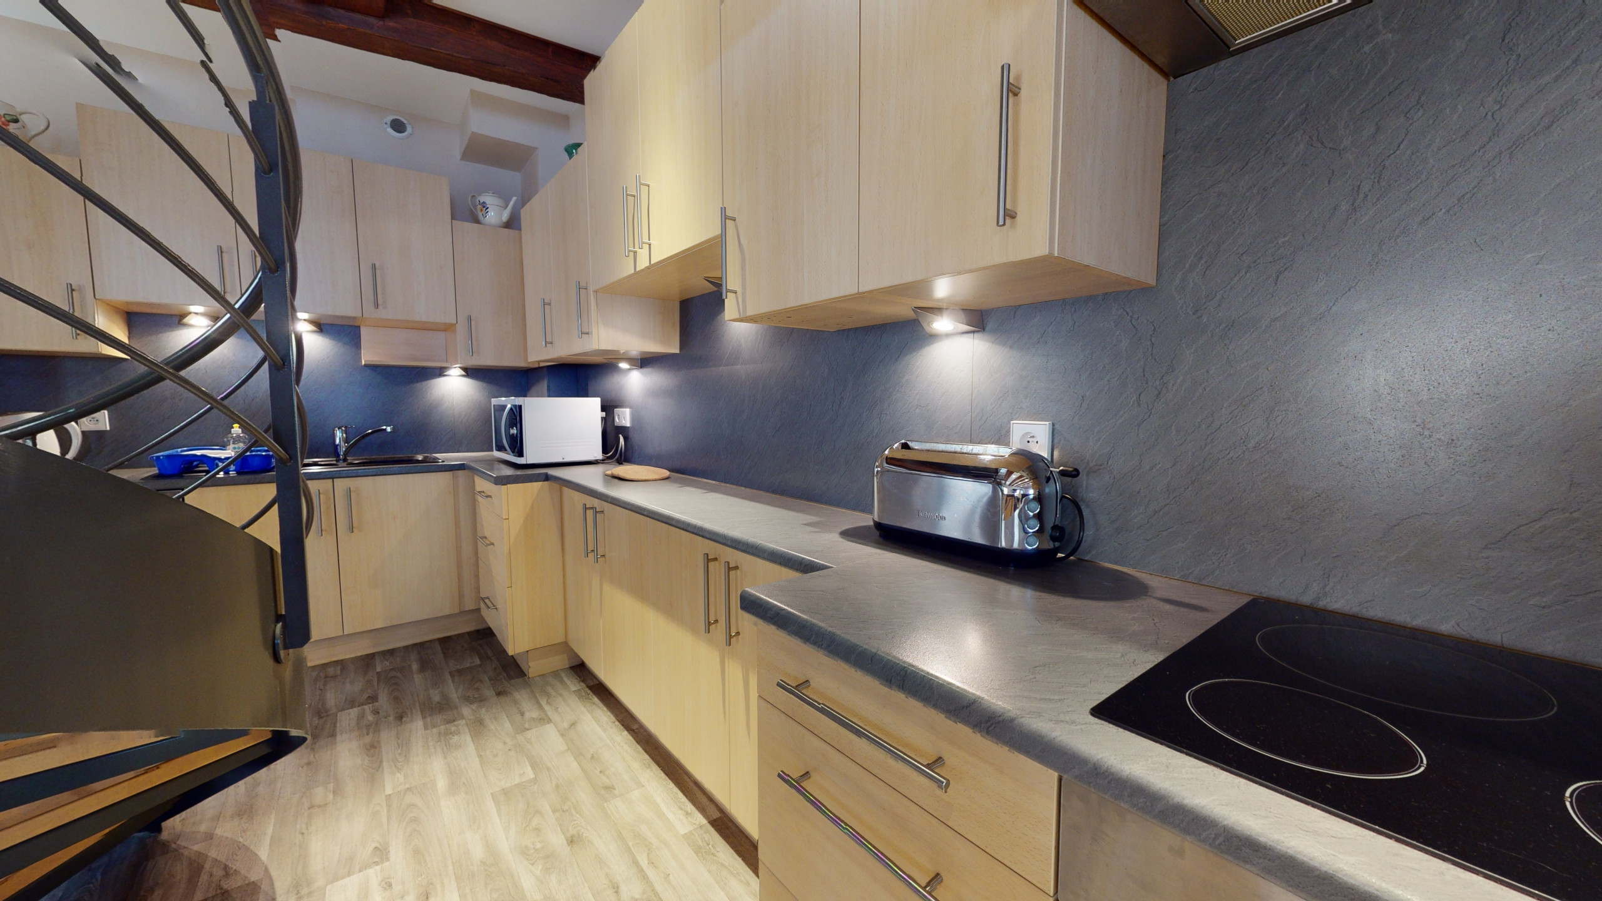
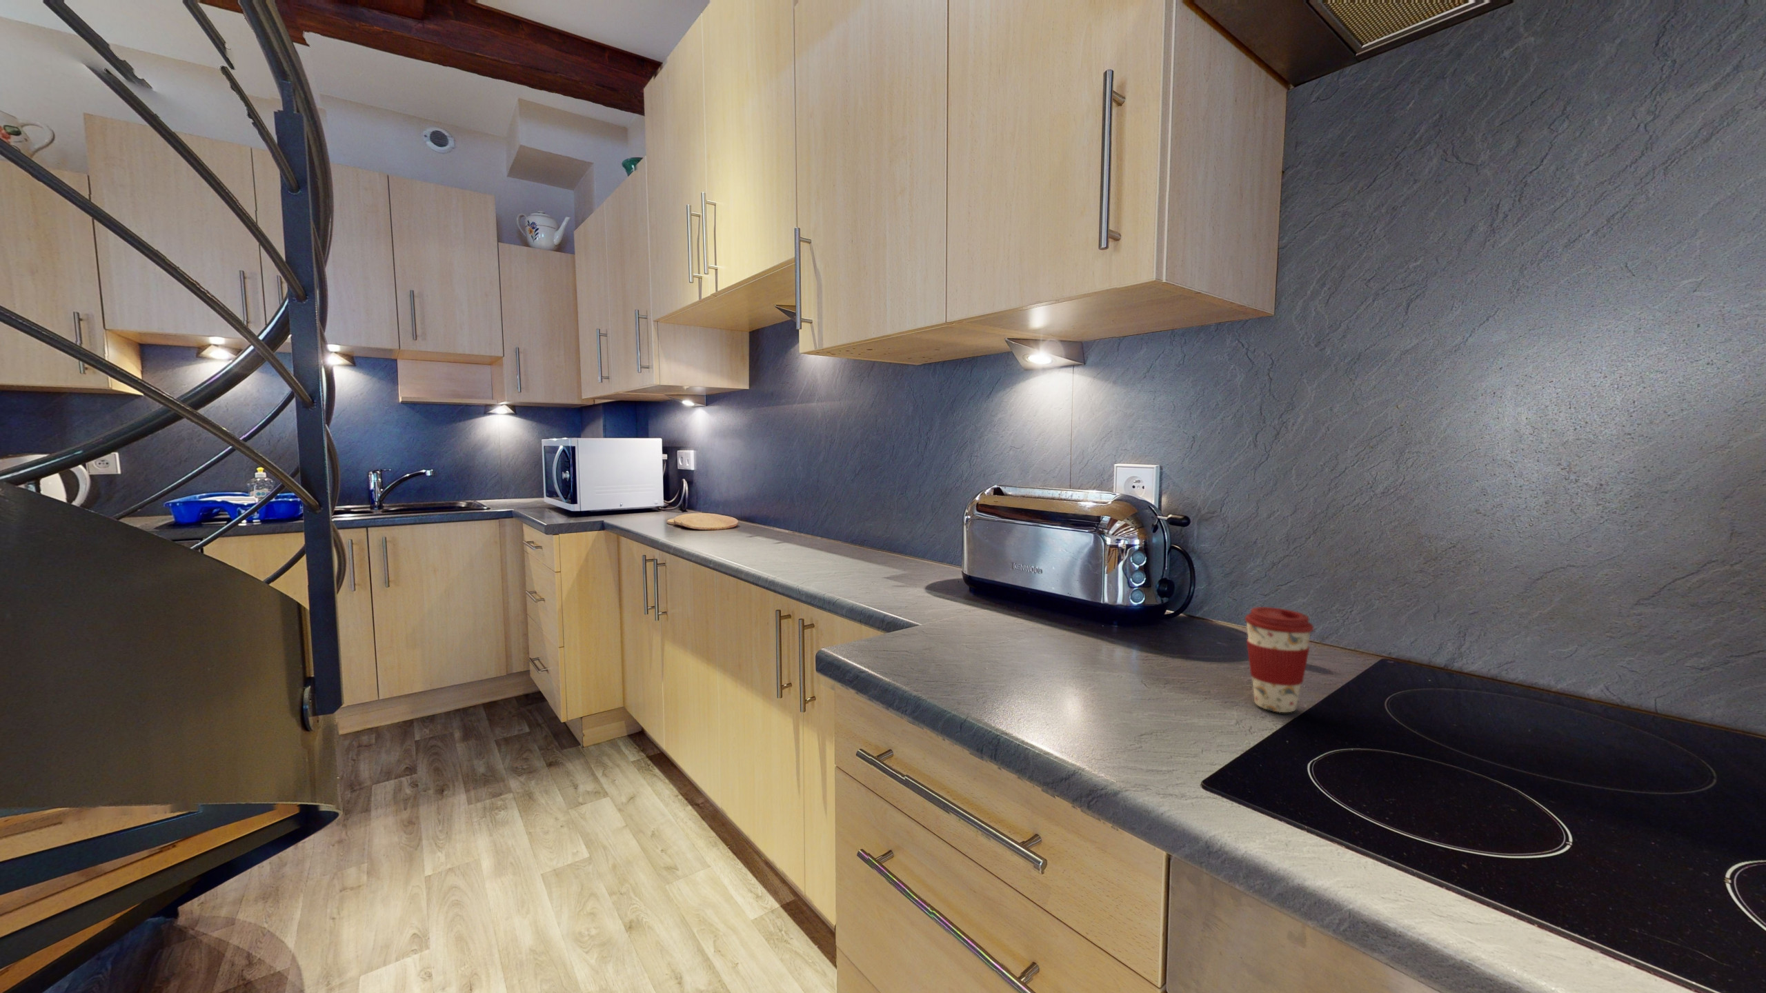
+ coffee cup [1244,606,1314,713]
